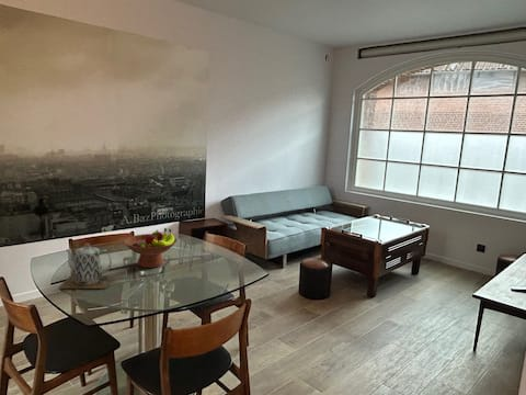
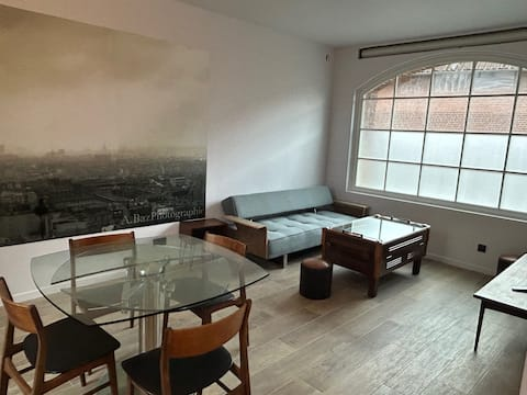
- fruit bowl [123,227,178,269]
- teapot [57,242,115,290]
